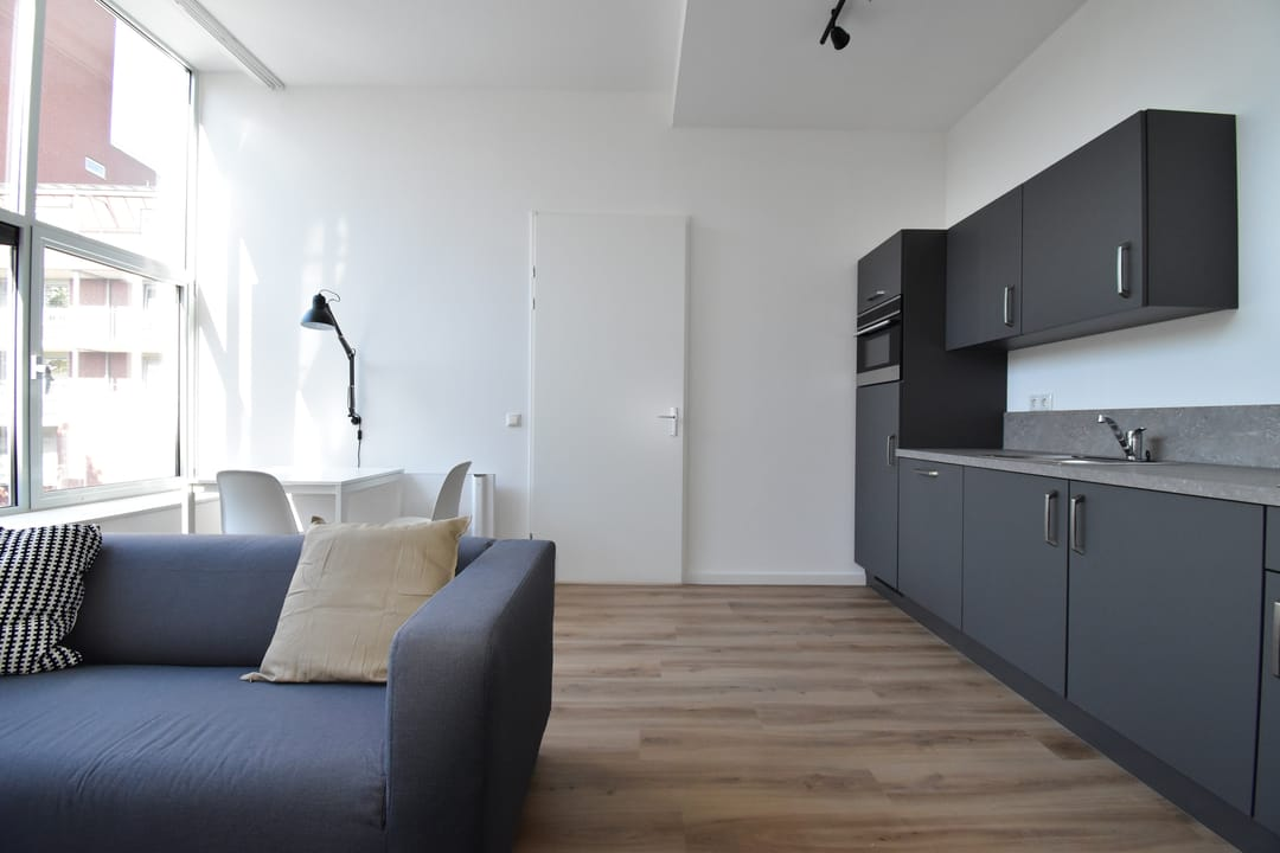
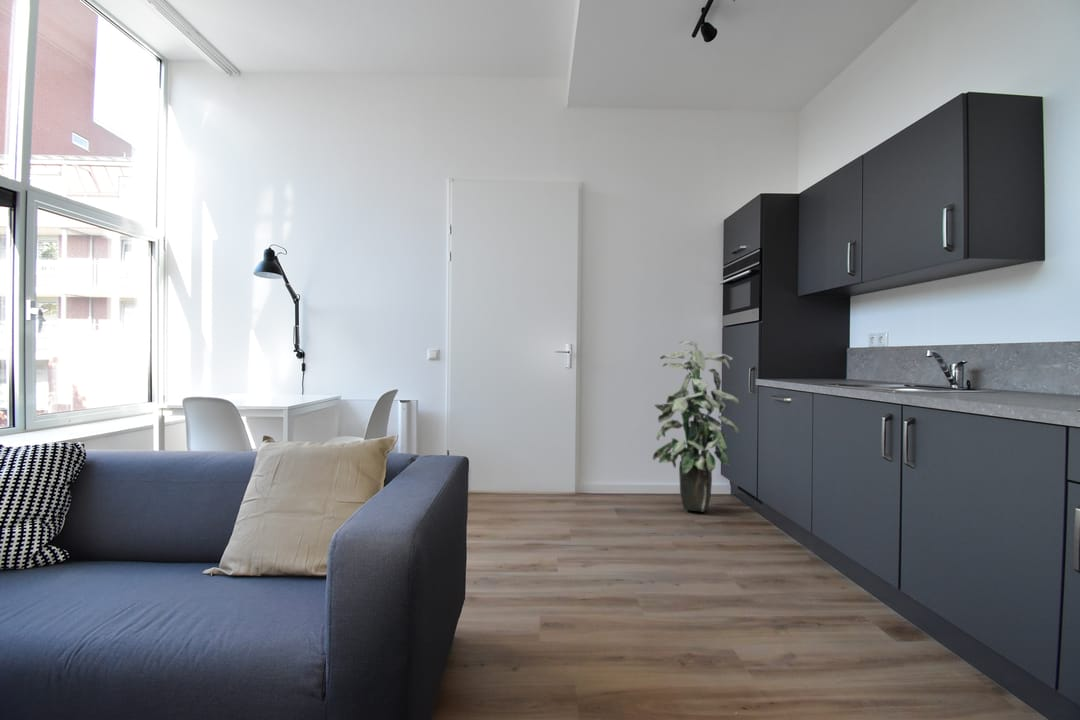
+ indoor plant [652,340,740,513]
